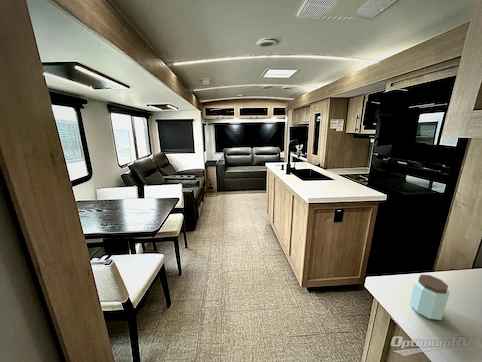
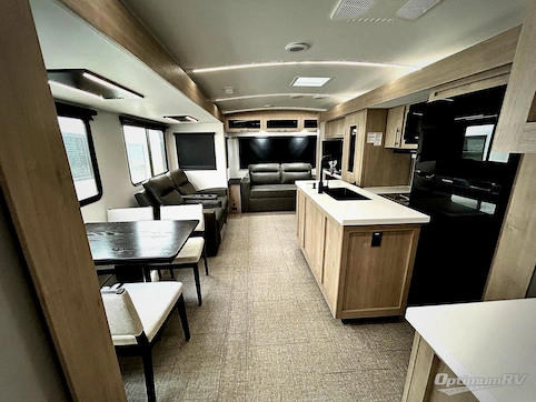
- peanut butter [409,273,451,321]
